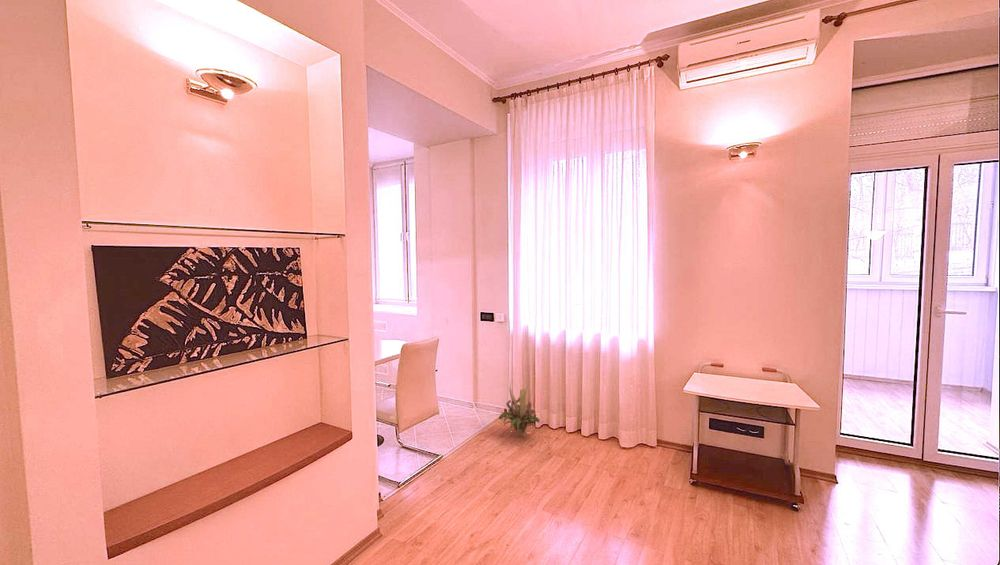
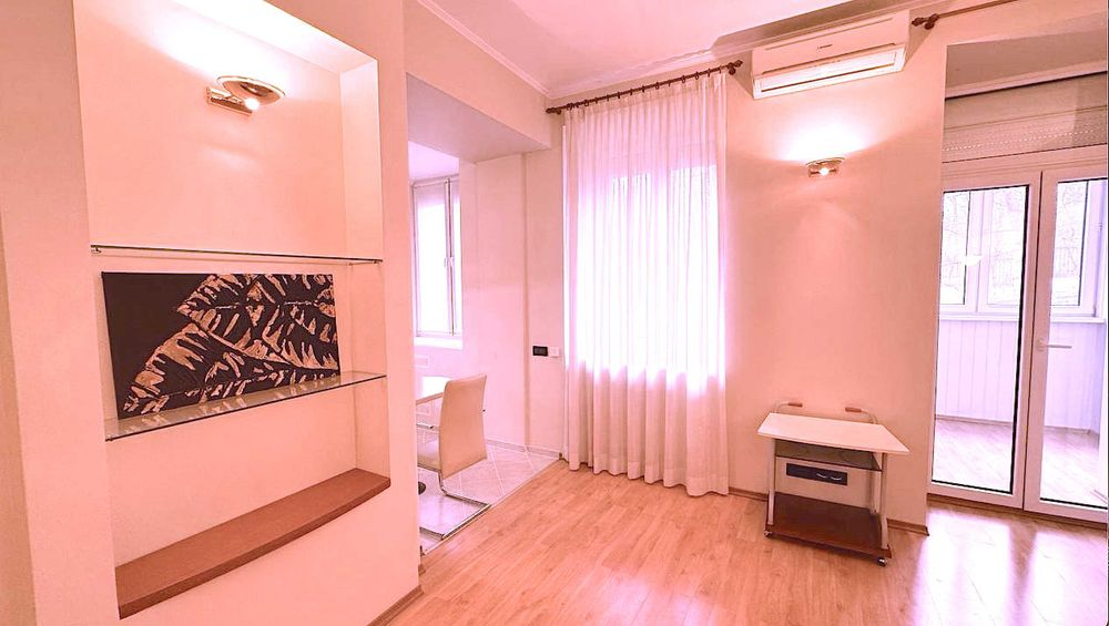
- decorative plant [498,379,541,438]
